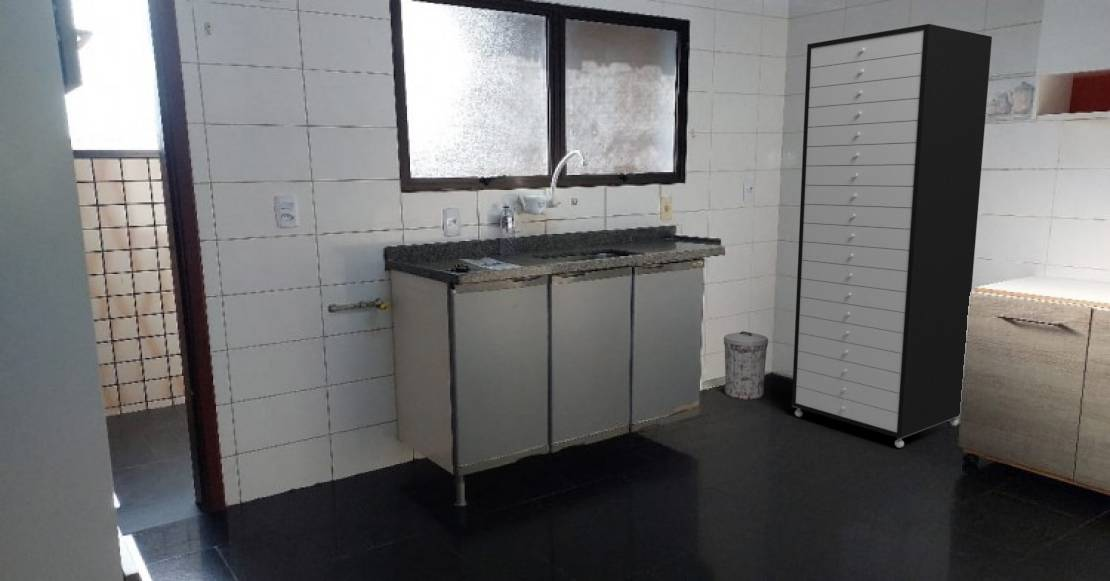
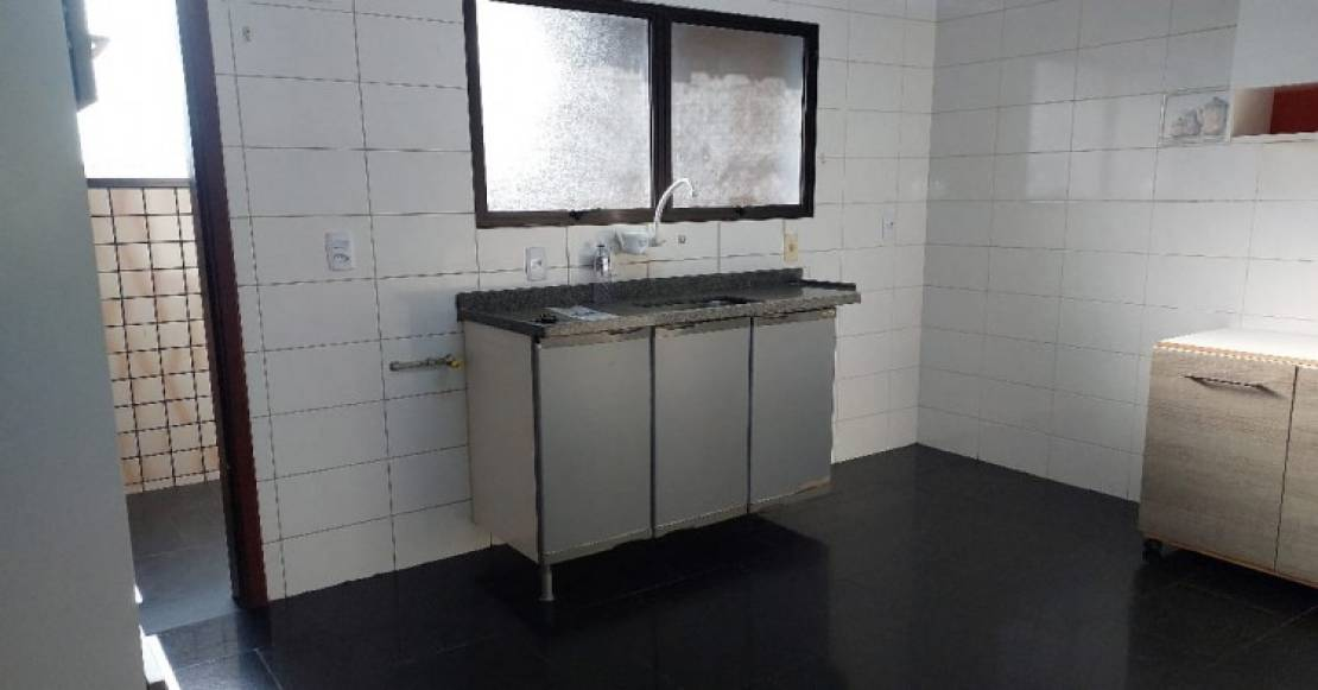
- storage cabinet [791,23,993,449]
- trash can [723,330,769,401]
